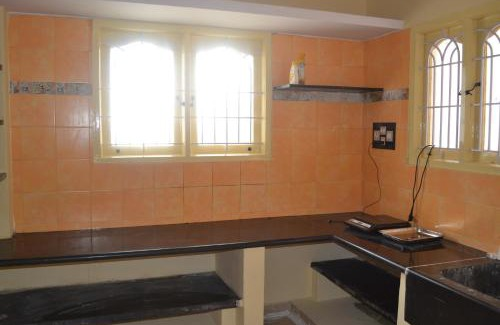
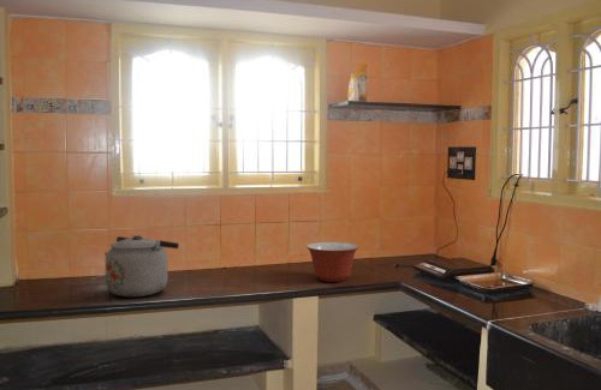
+ kettle [103,234,180,298]
+ mixing bowl [305,241,359,283]
